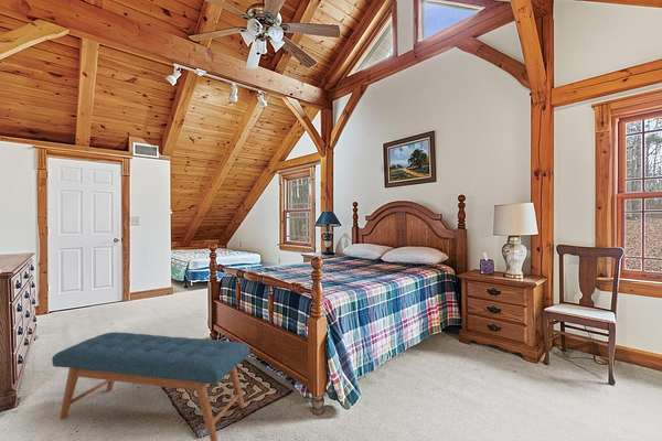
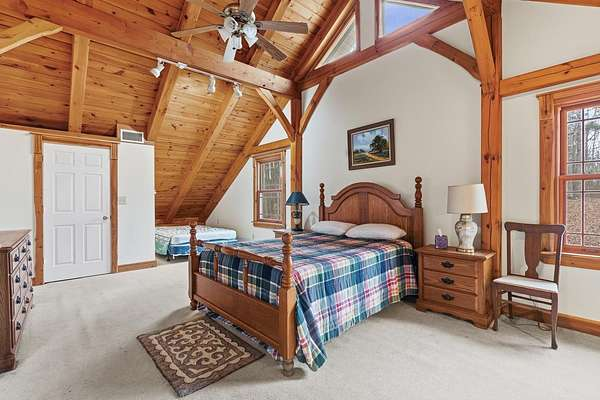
- bench [51,331,250,441]
